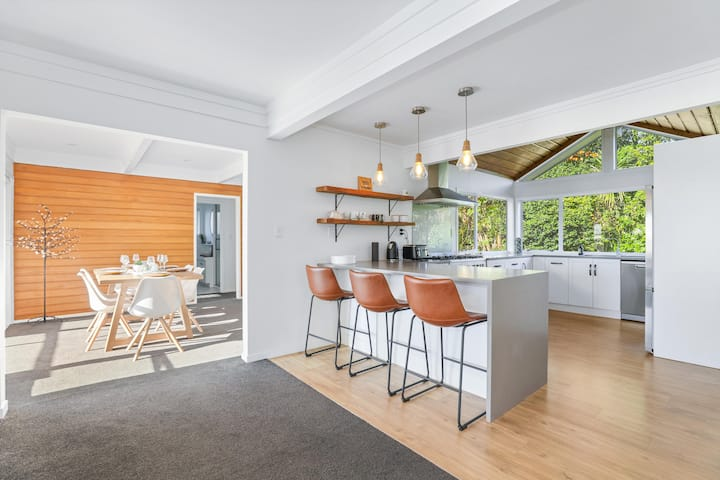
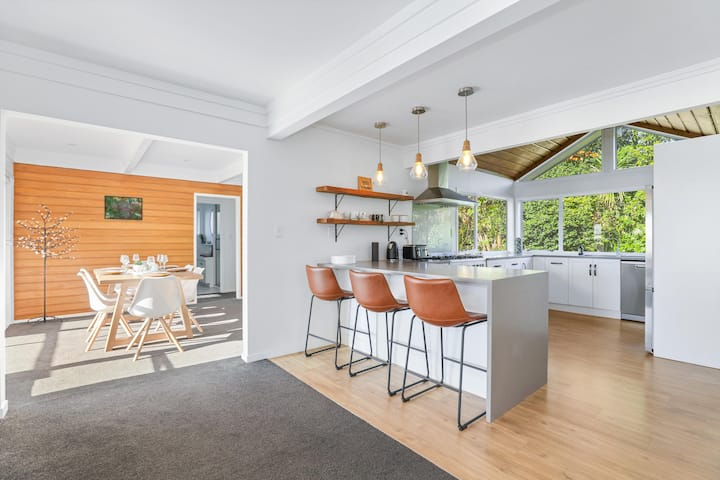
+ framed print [103,194,144,221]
